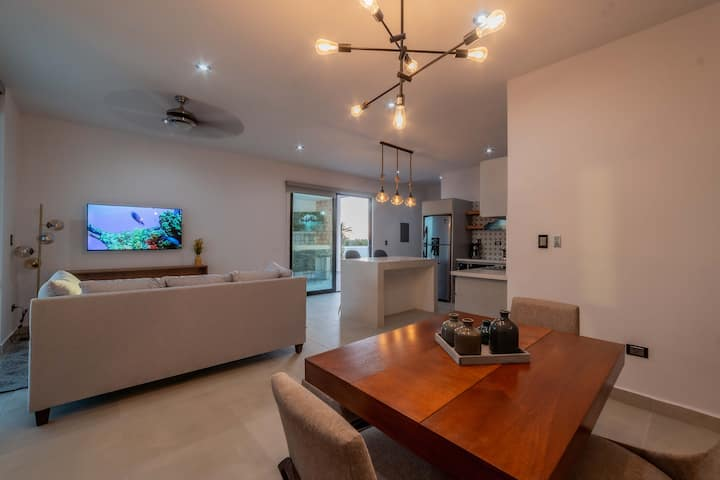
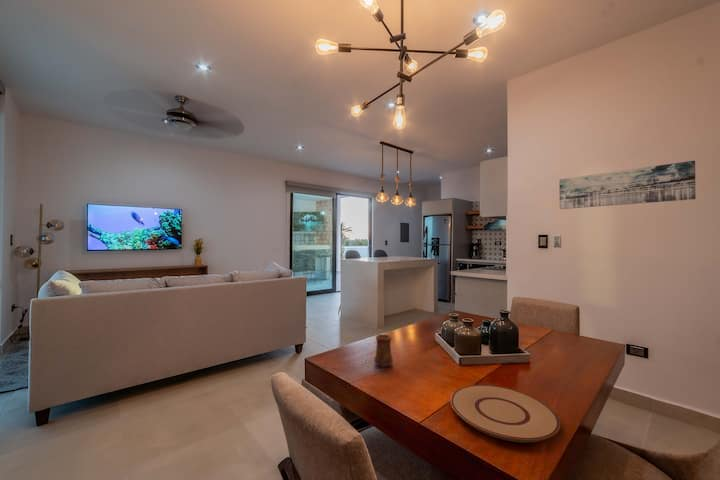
+ wall art [558,160,697,210]
+ cup [373,333,394,368]
+ plate [450,384,561,444]
